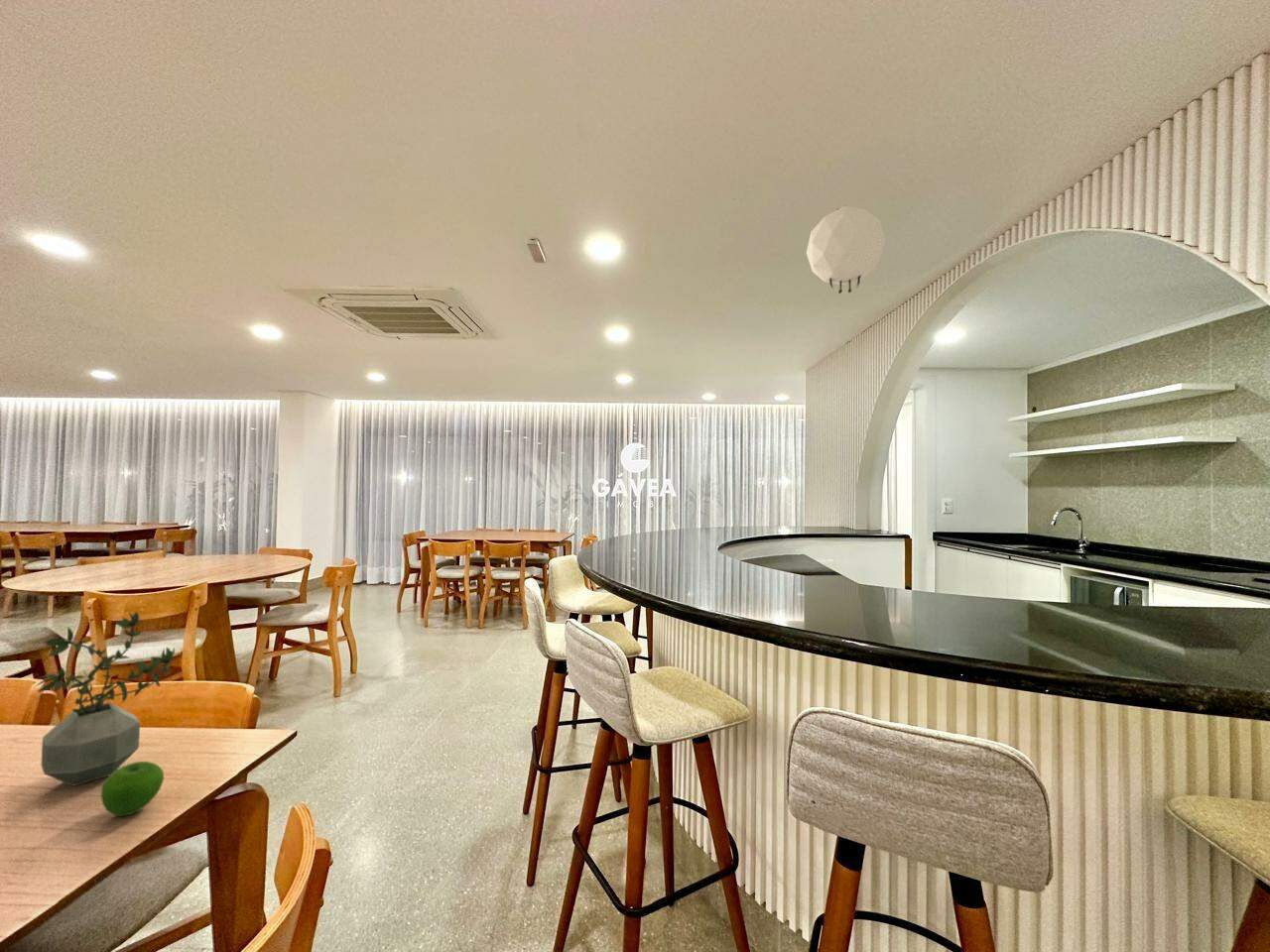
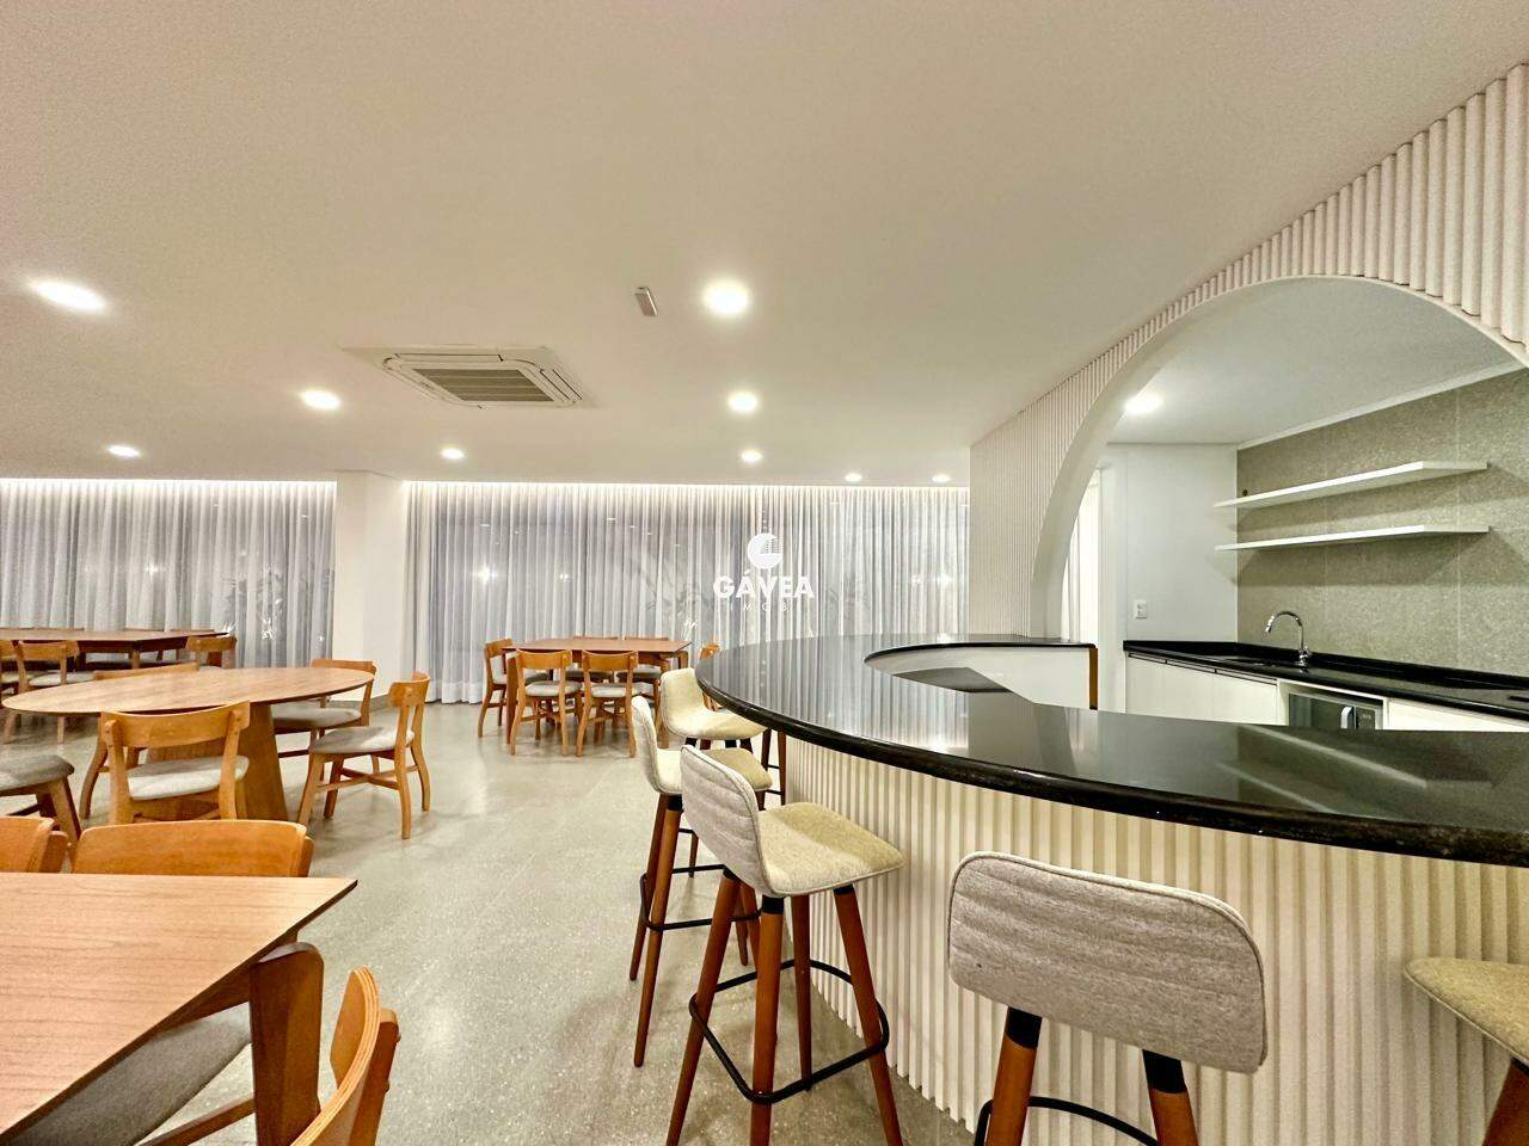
- apple [100,761,165,817]
- potted plant [35,609,176,787]
- pendant light [806,204,887,295]
